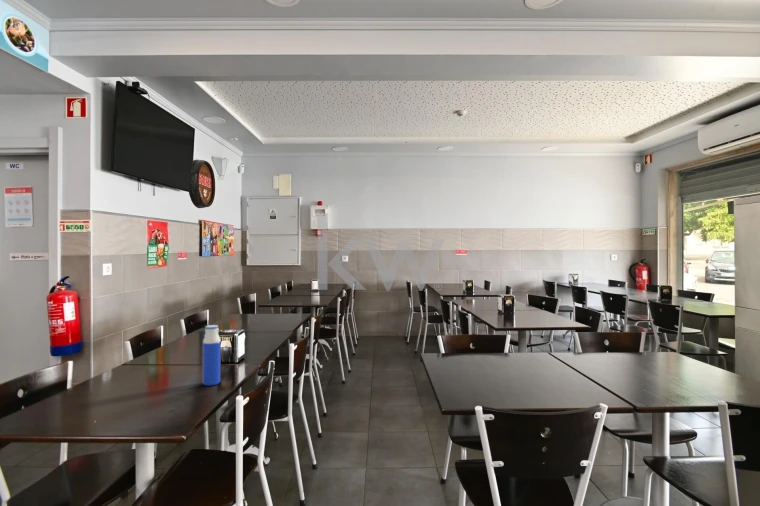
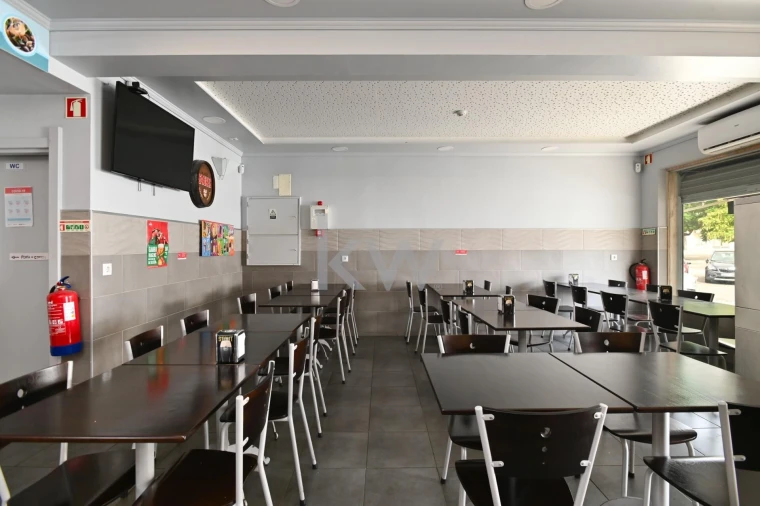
- water bottle [202,324,221,387]
